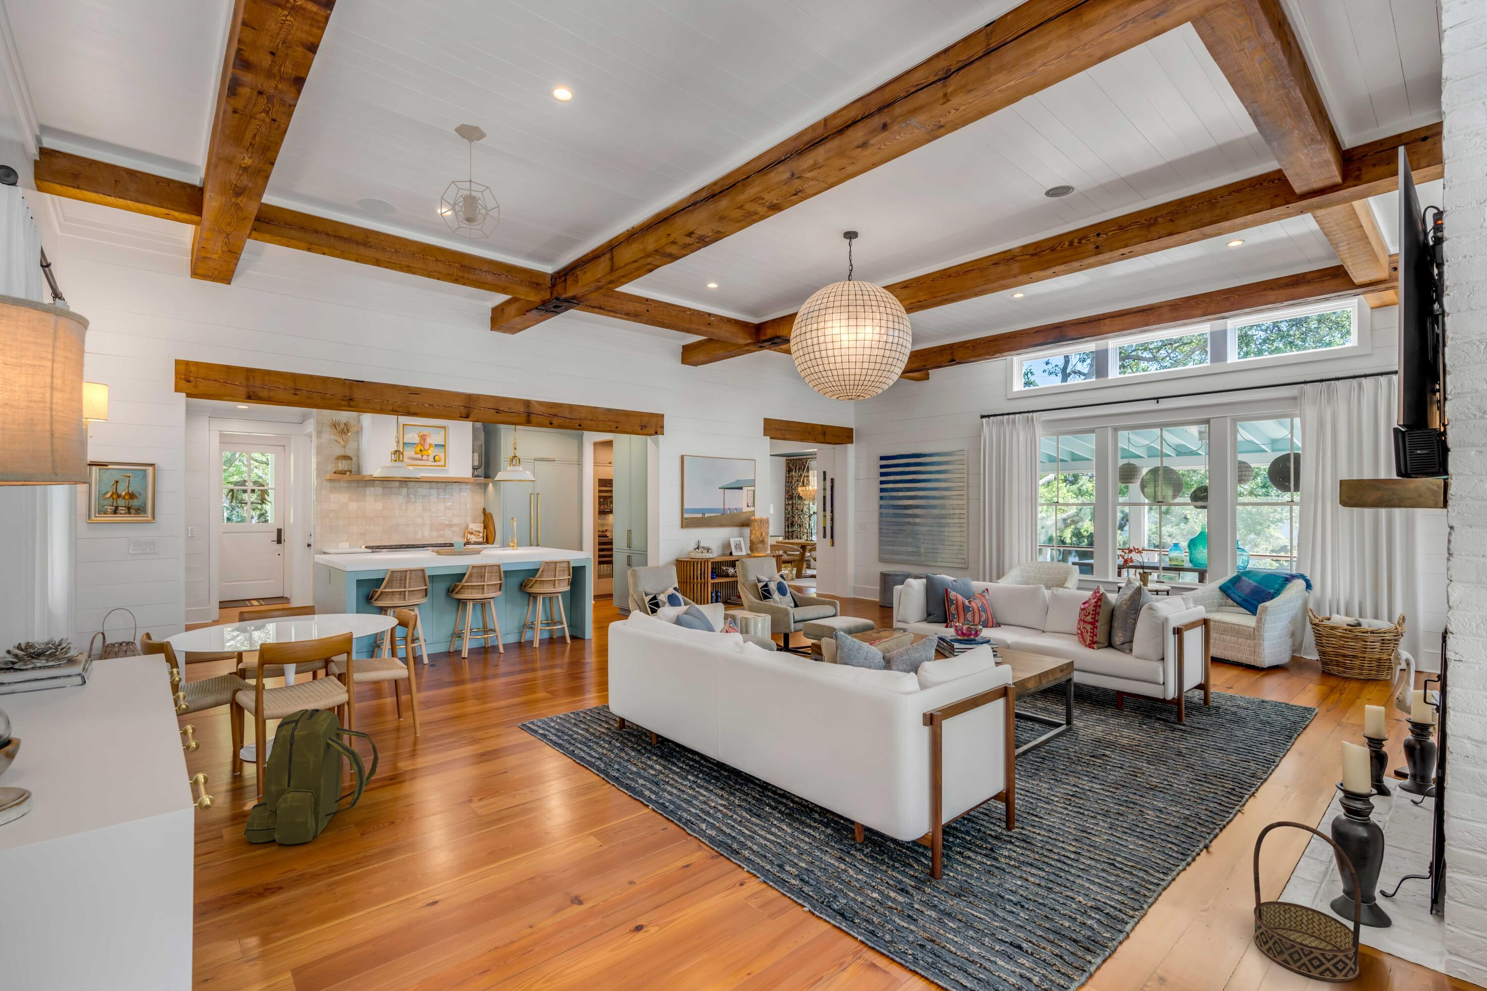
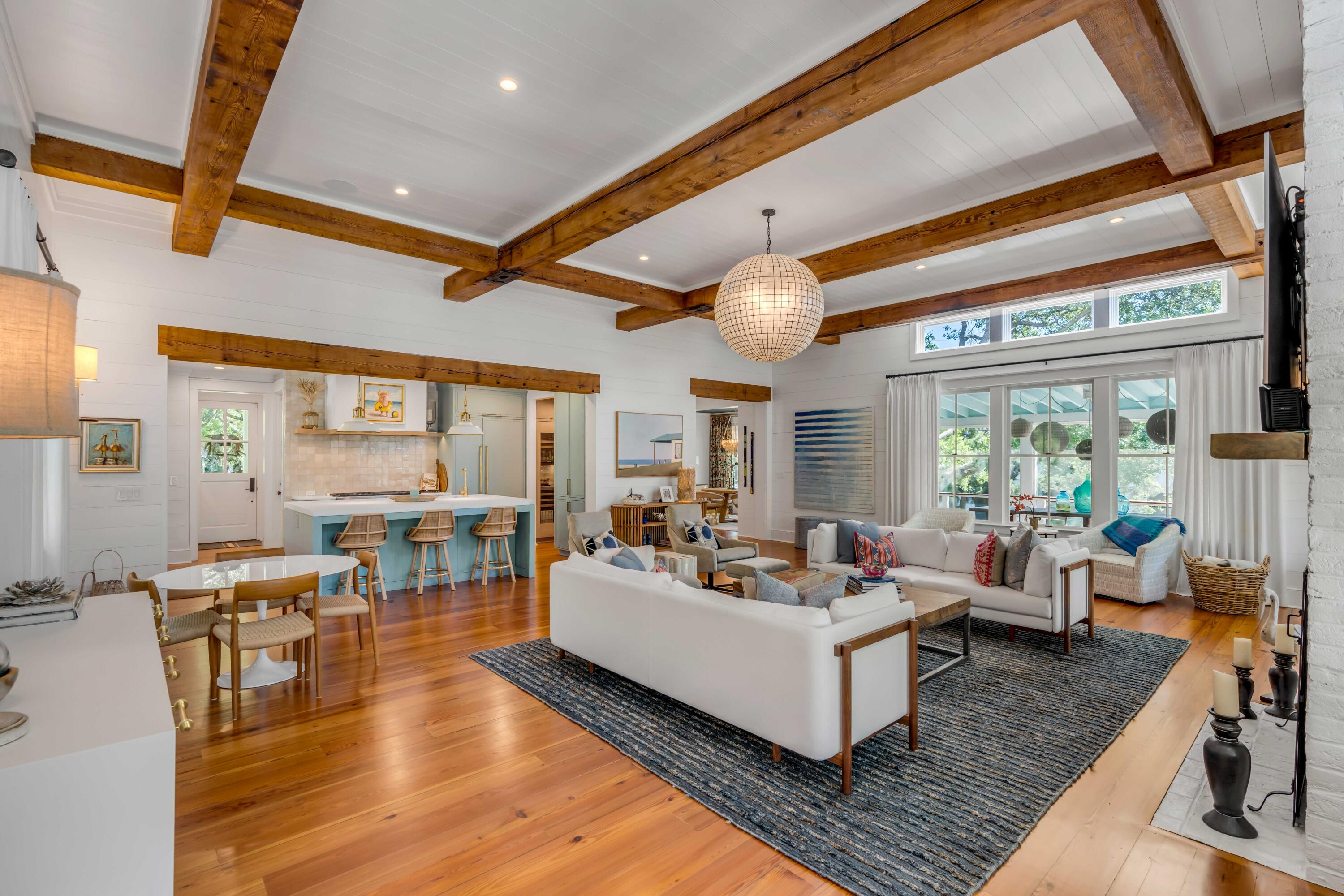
- pendant light [440,124,500,240]
- backpack [243,708,379,845]
- recessed light [1044,185,1075,198]
- basket [1254,821,1362,982]
